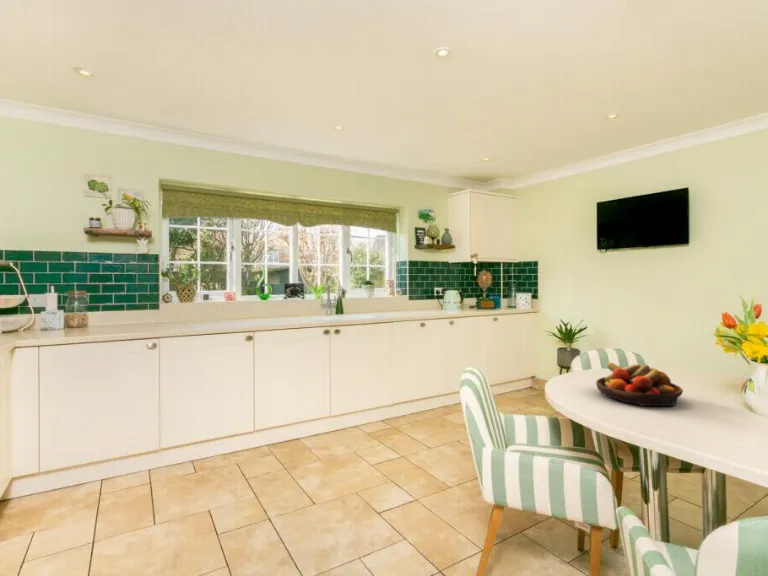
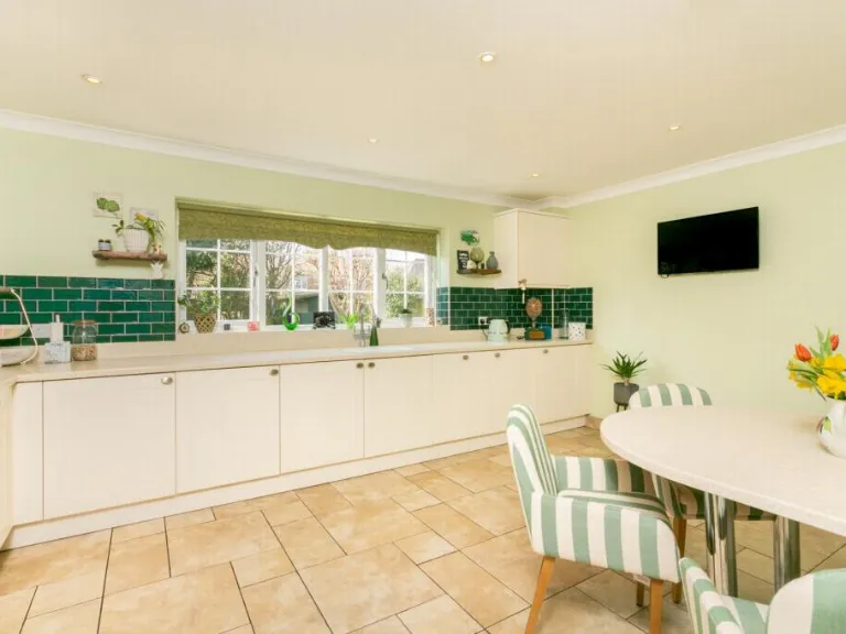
- fruit bowl [595,361,684,407]
